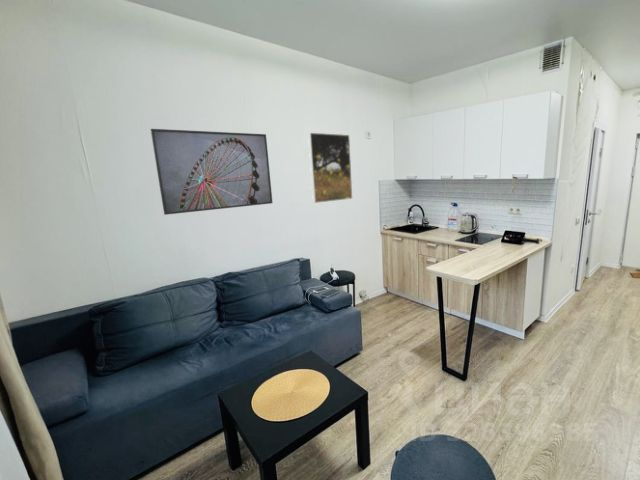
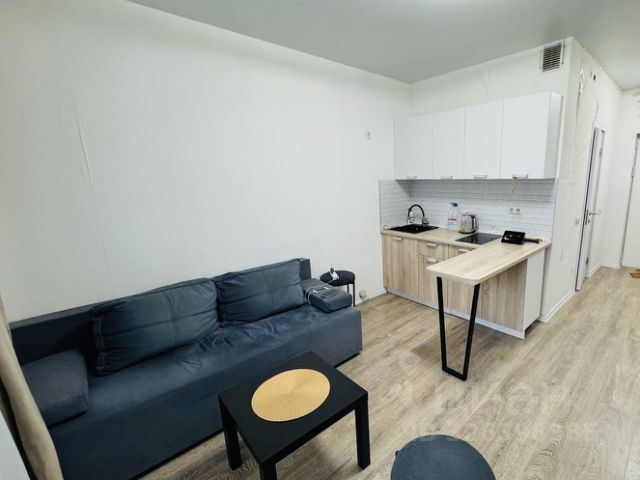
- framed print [307,132,353,204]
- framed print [149,128,274,216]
